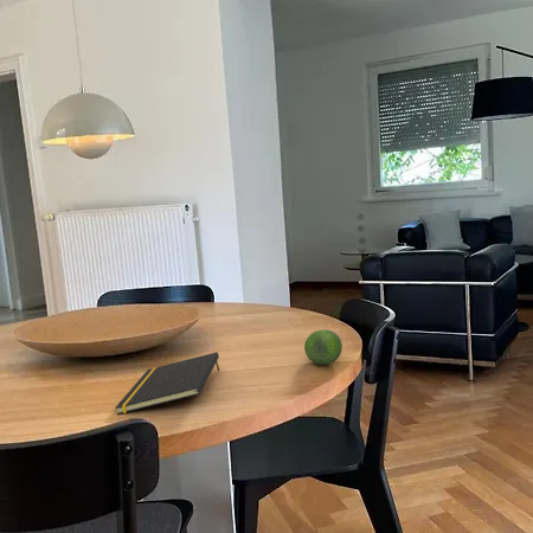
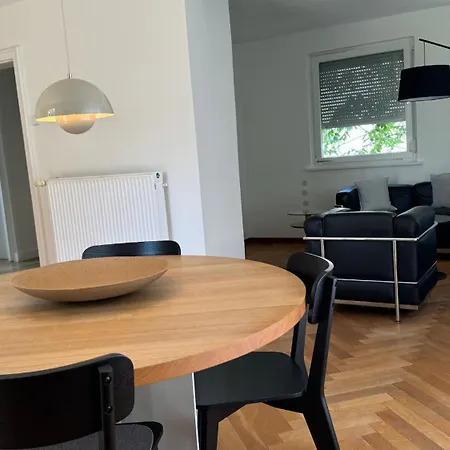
- fruit [303,328,343,366]
- notepad [114,351,220,416]
